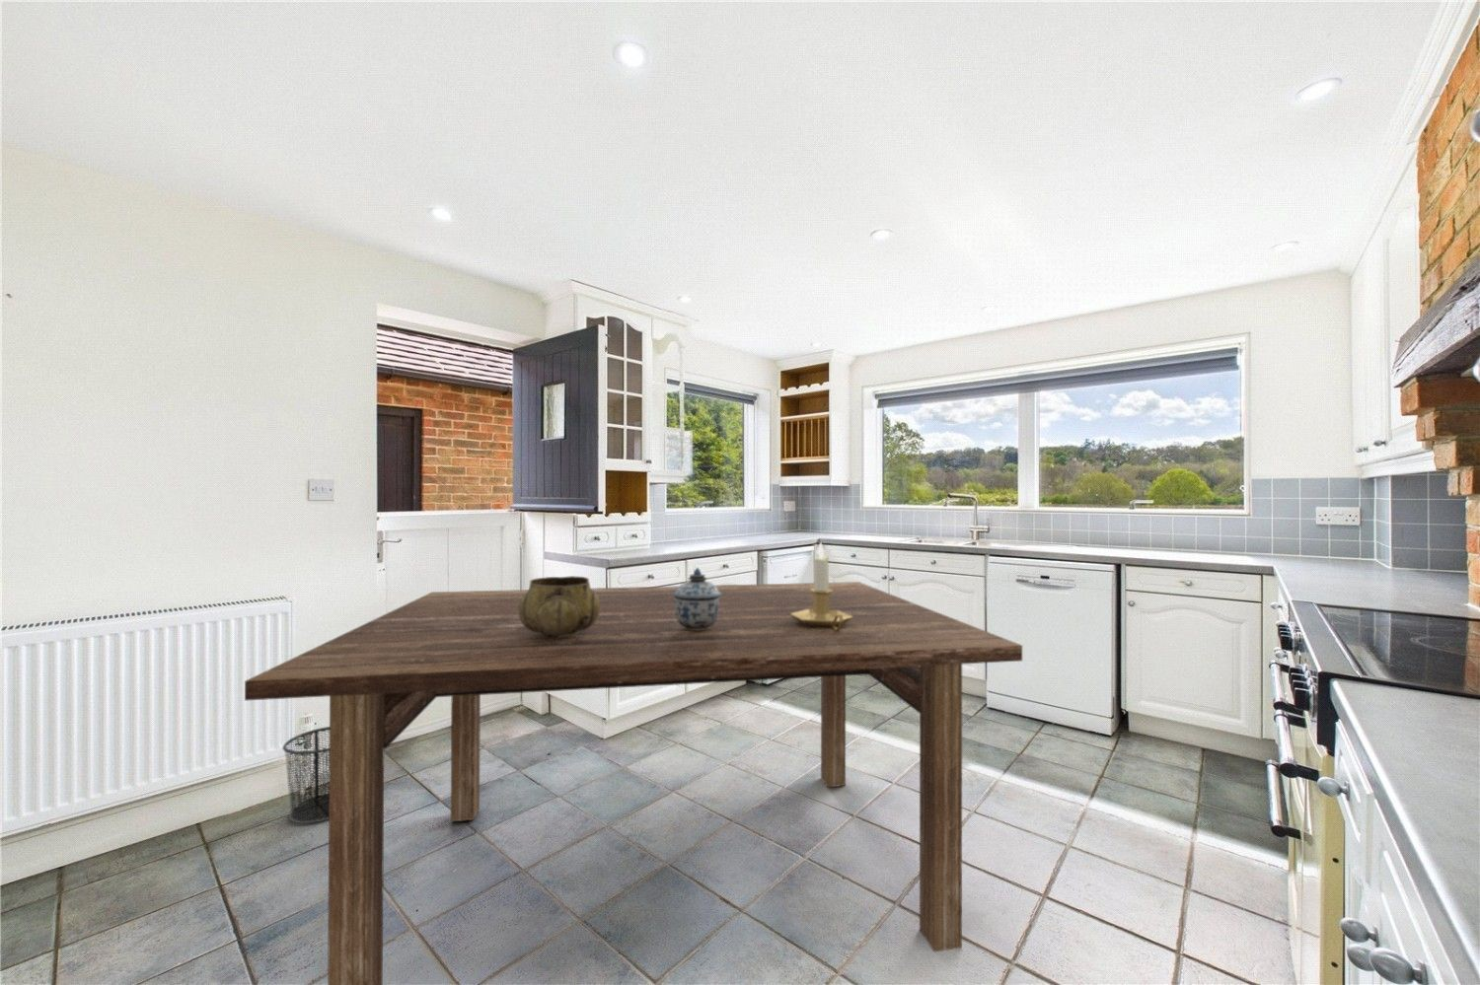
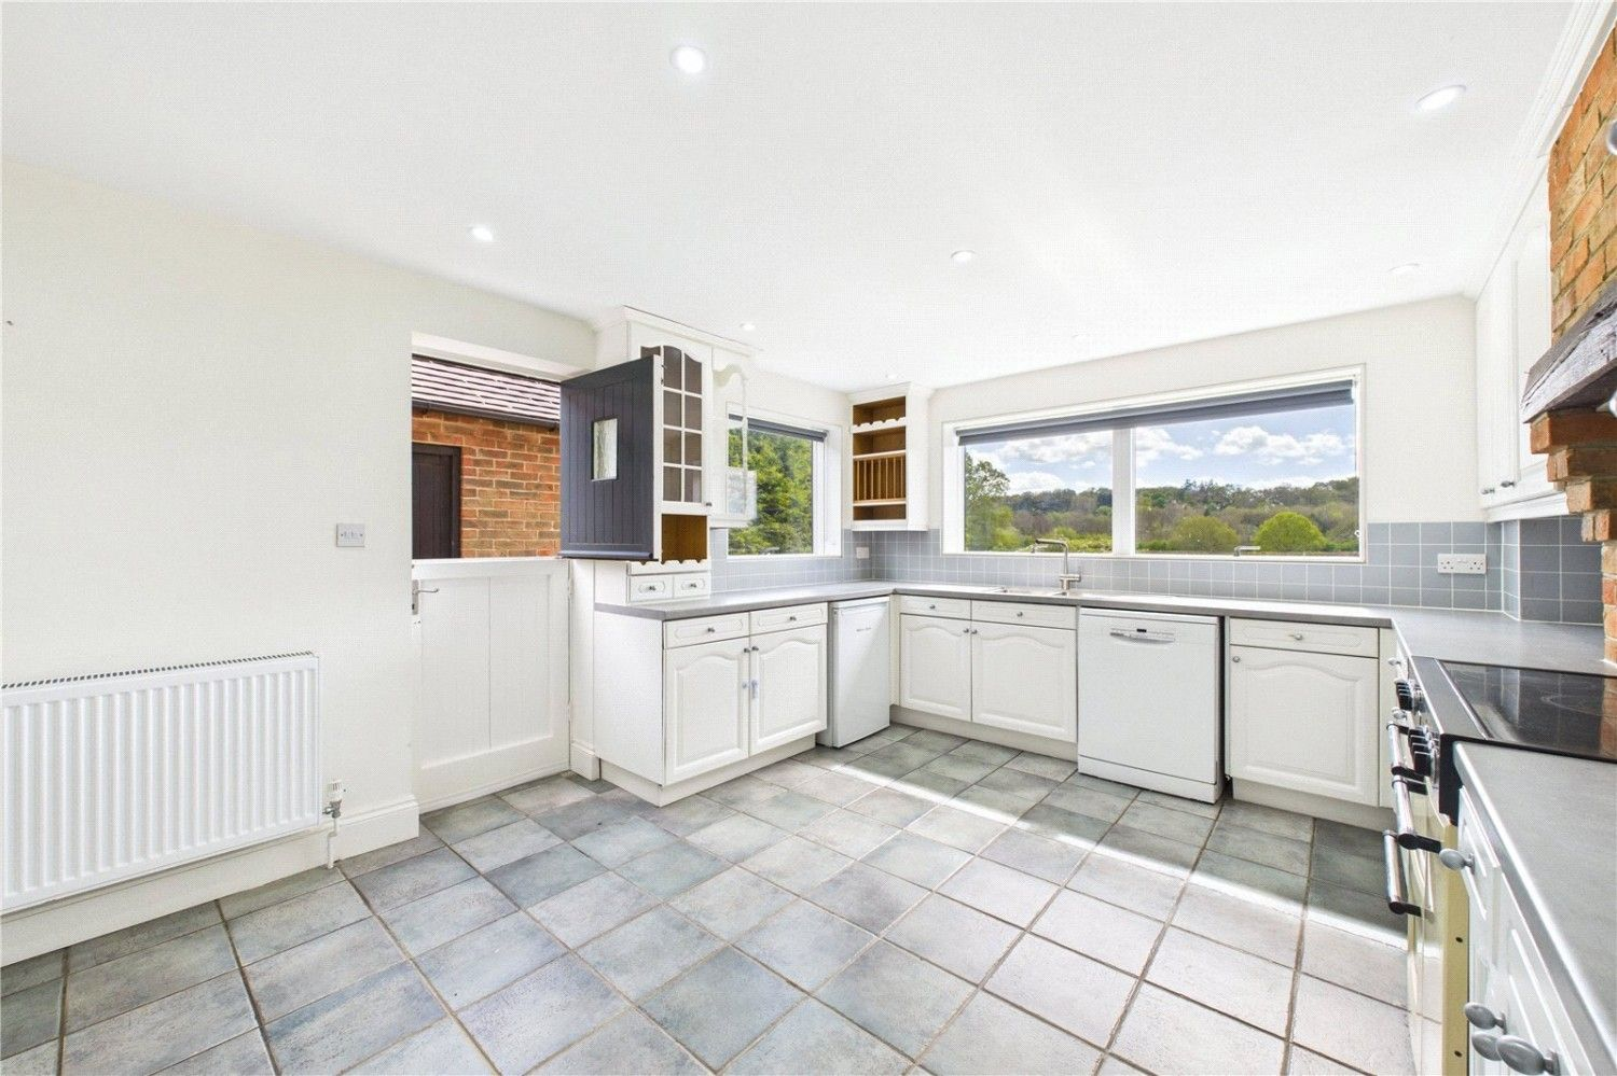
- lidded jar [673,567,722,631]
- candlestick [792,541,851,631]
- dining table [244,580,1024,985]
- waste bin [281,726,330,824]
- decorative bowl [519,575,600,638]
